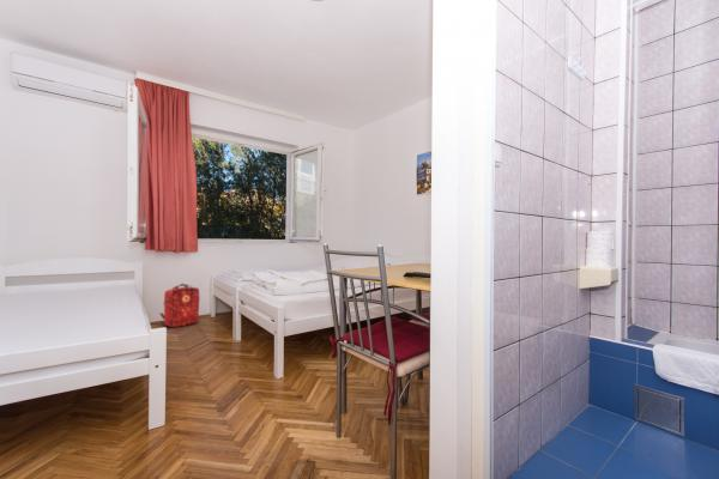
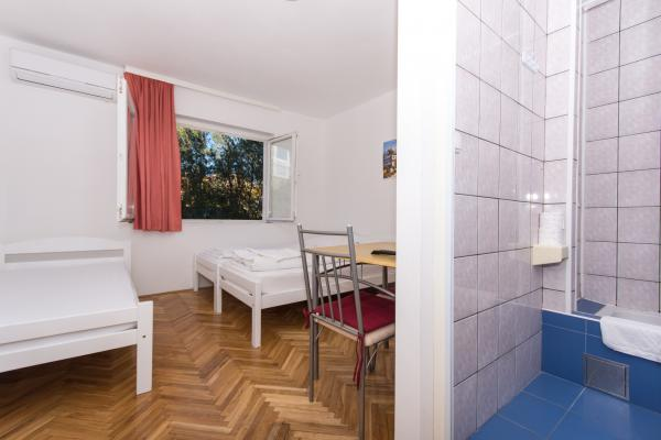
- backpack [158,283,201,328]
